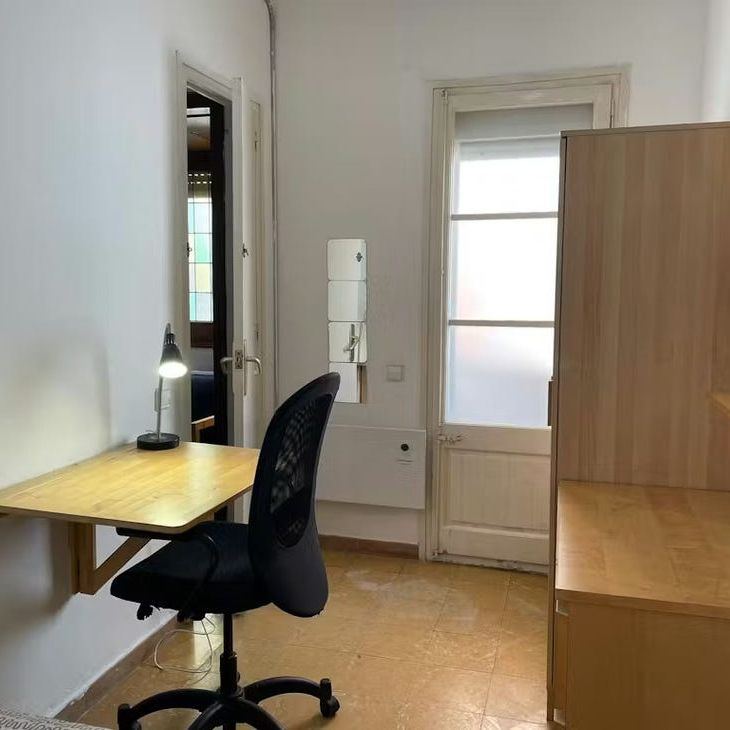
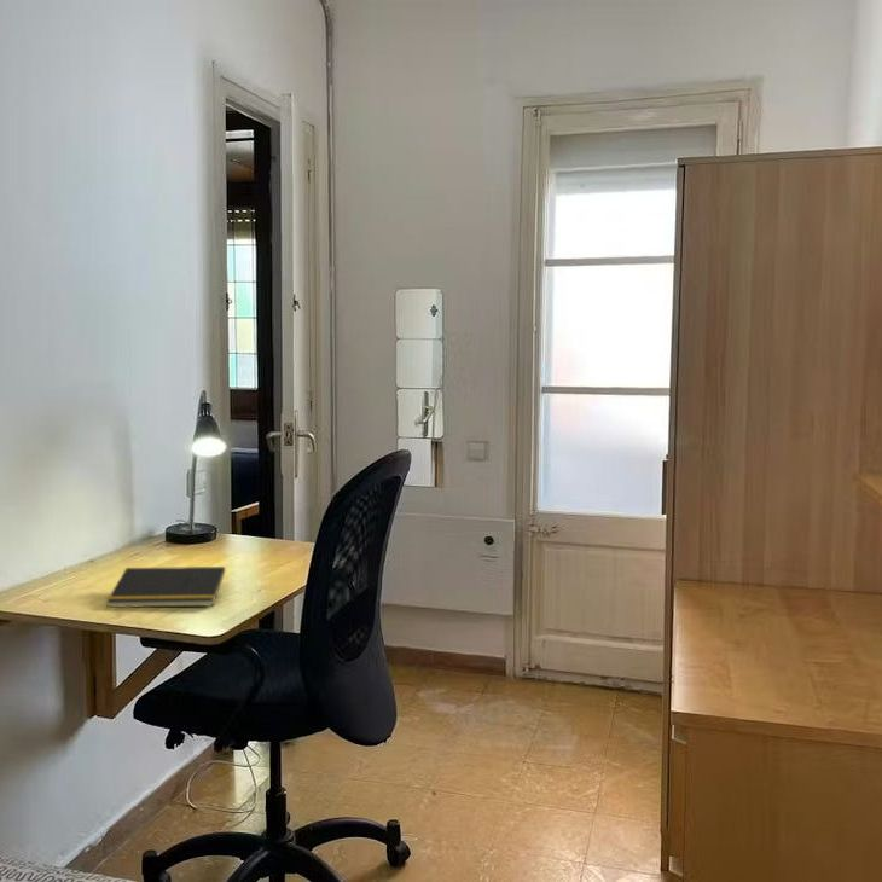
+ notepad [105,565,226,609]
